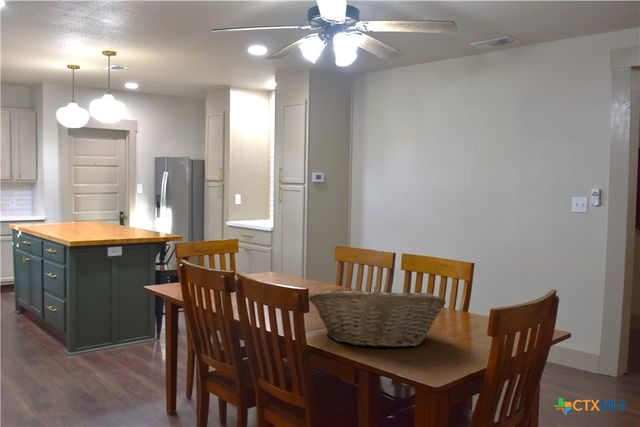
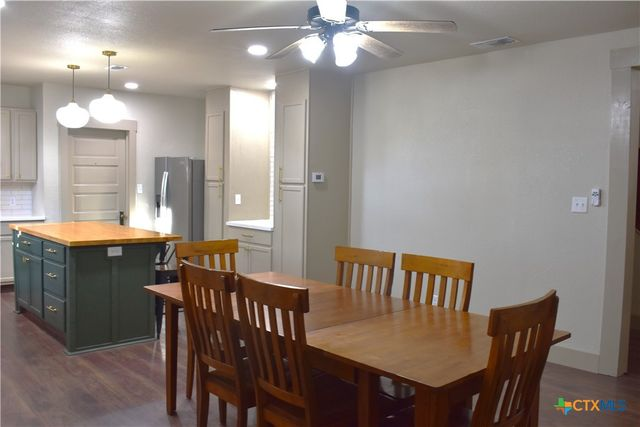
- fruit basket [308,286,447,349]
